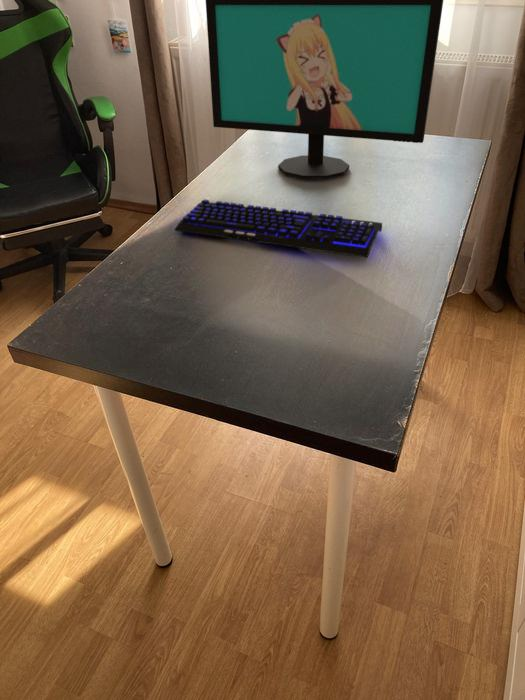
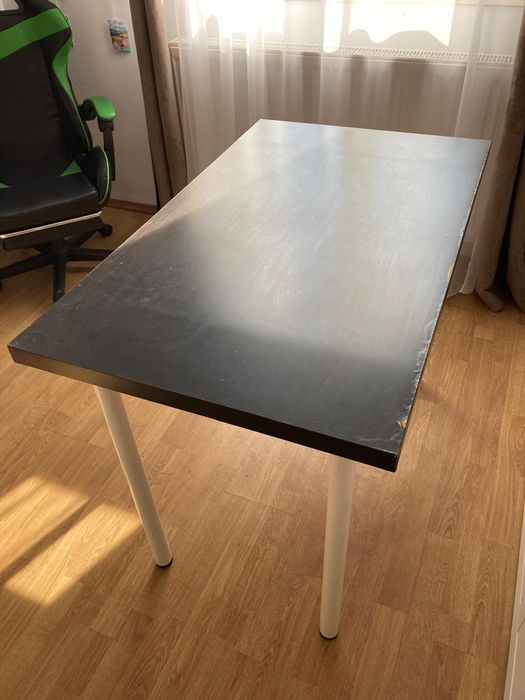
- computer monitor [205,0,444,179]
- keyboard [174,198,383,259]
